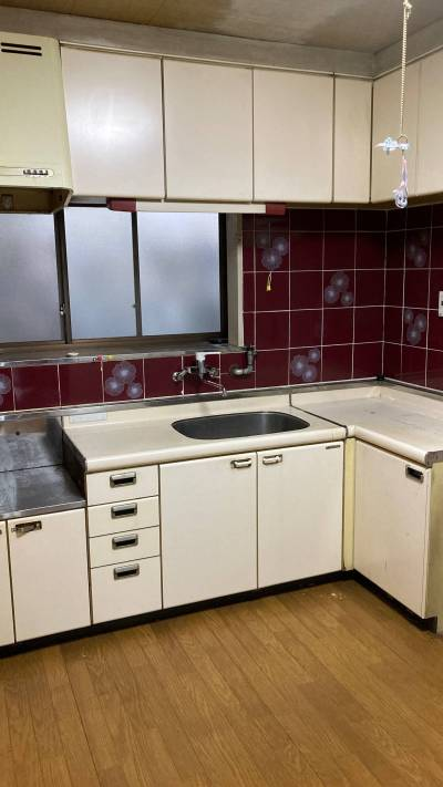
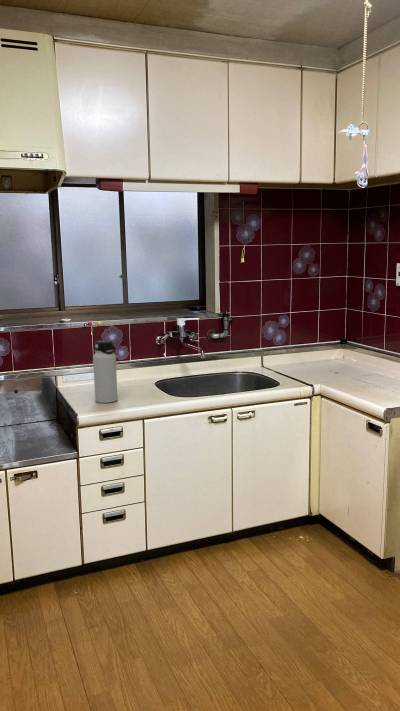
+ water bottle [92,339,119,404]
